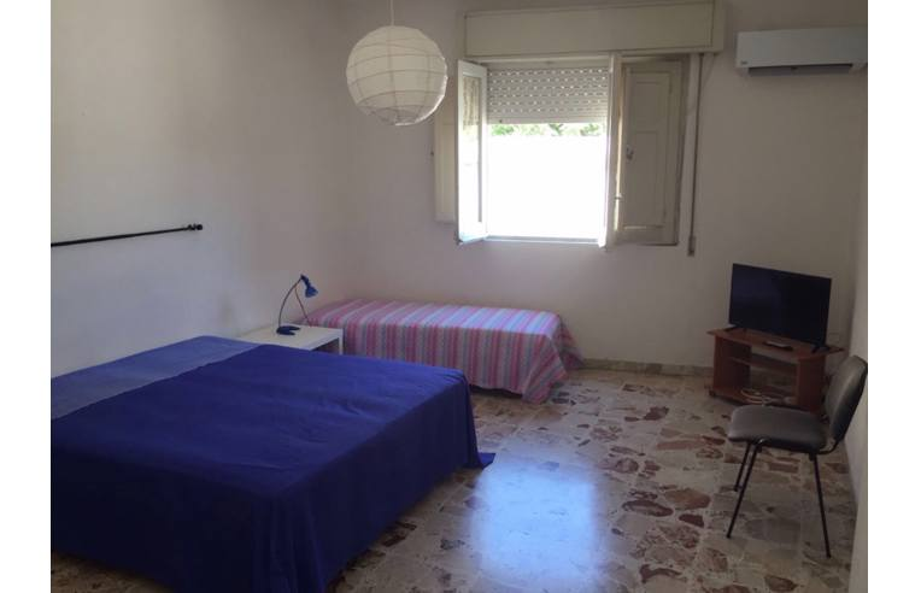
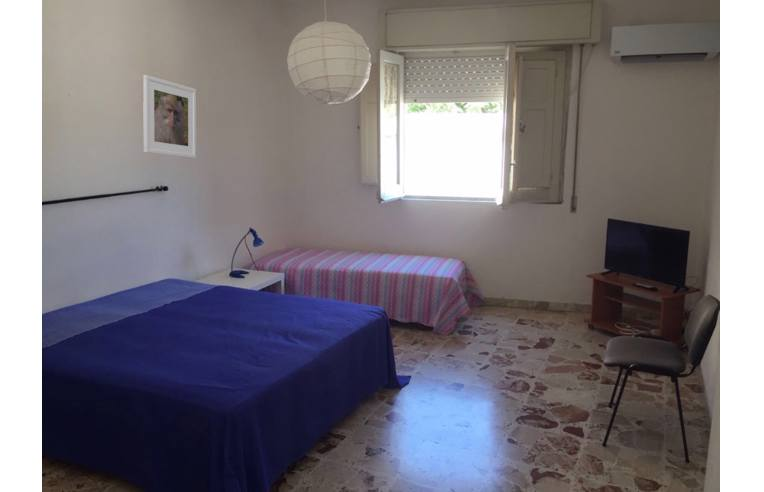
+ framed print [142,74,197,159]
